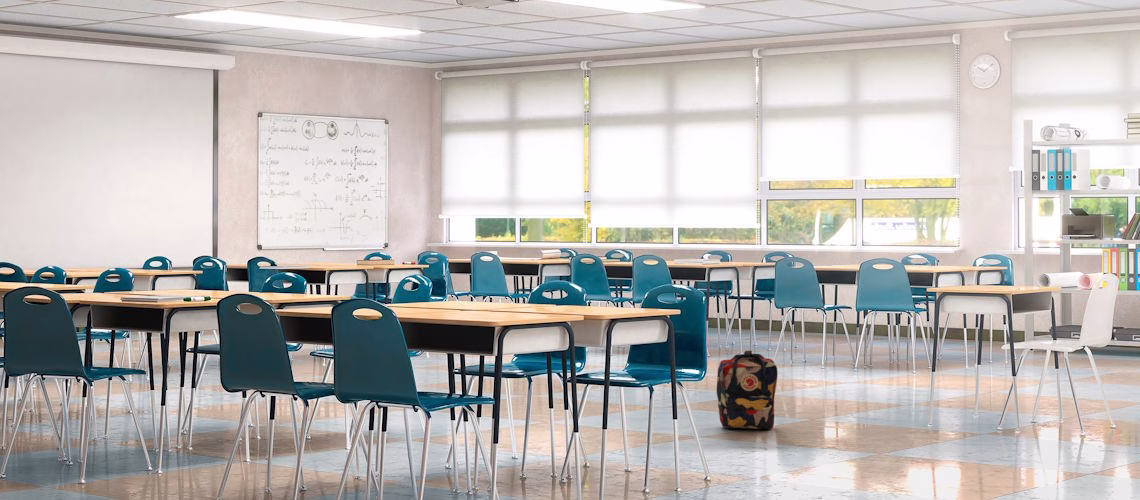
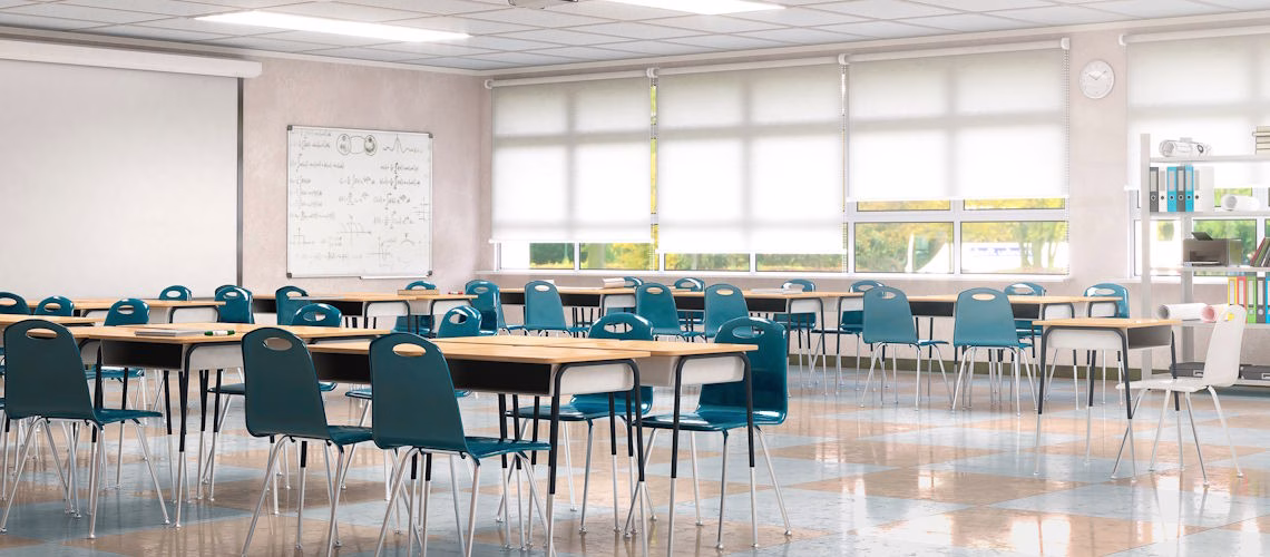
- backpack [716,350,779,431]
